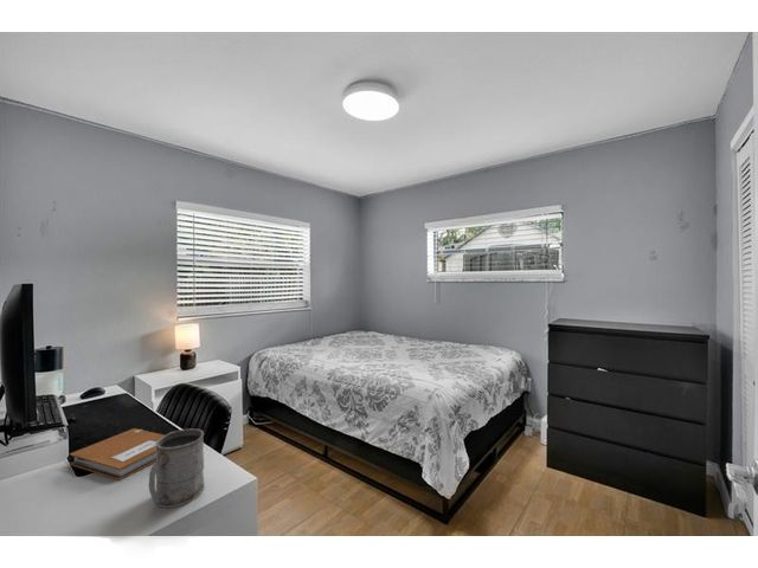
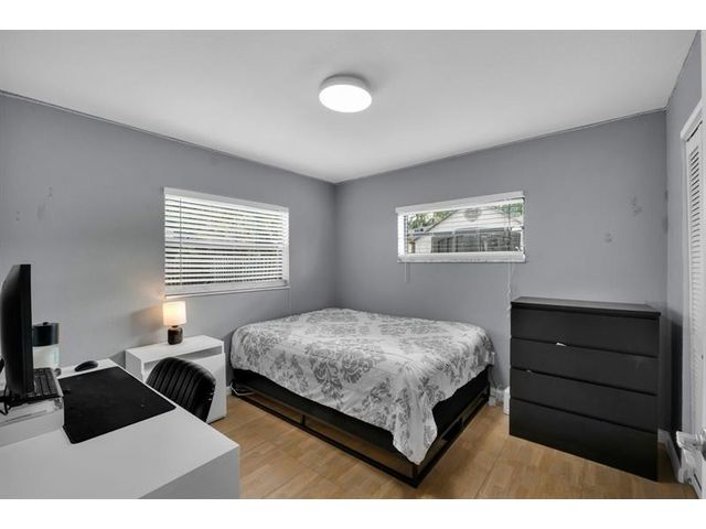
- mug [148,427,206,509]
- notebook [69,427,166,482]
